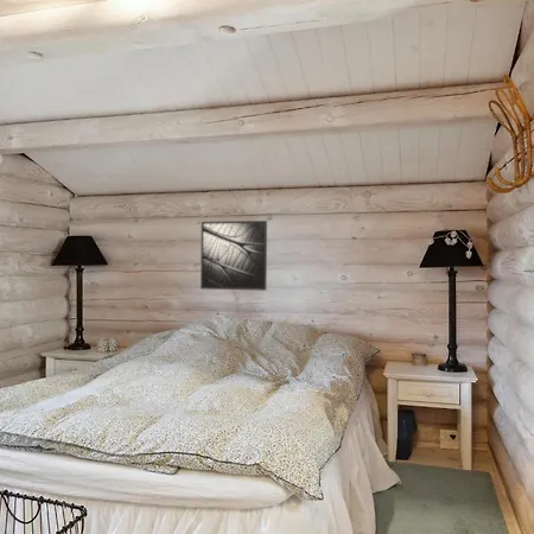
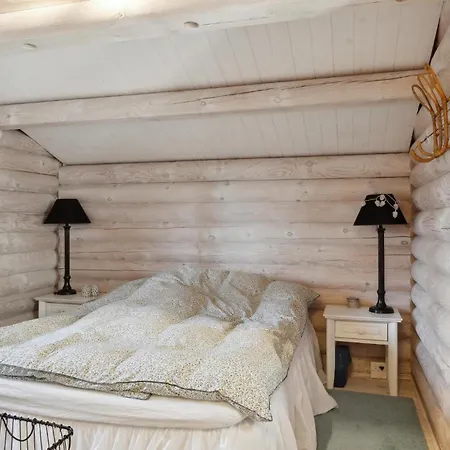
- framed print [199,220,268,292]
